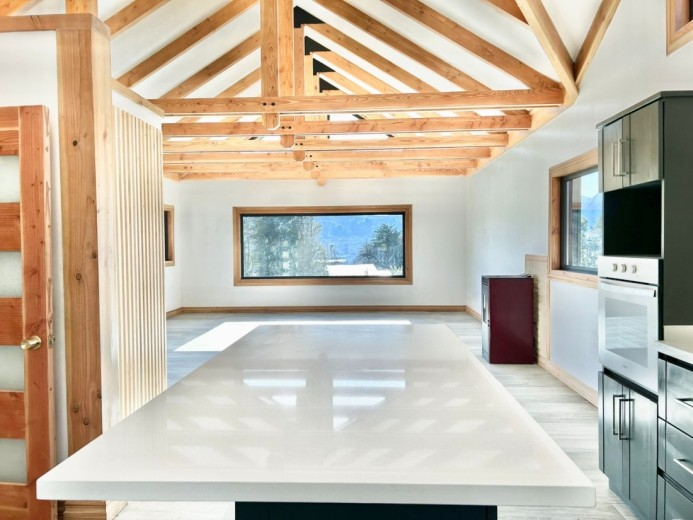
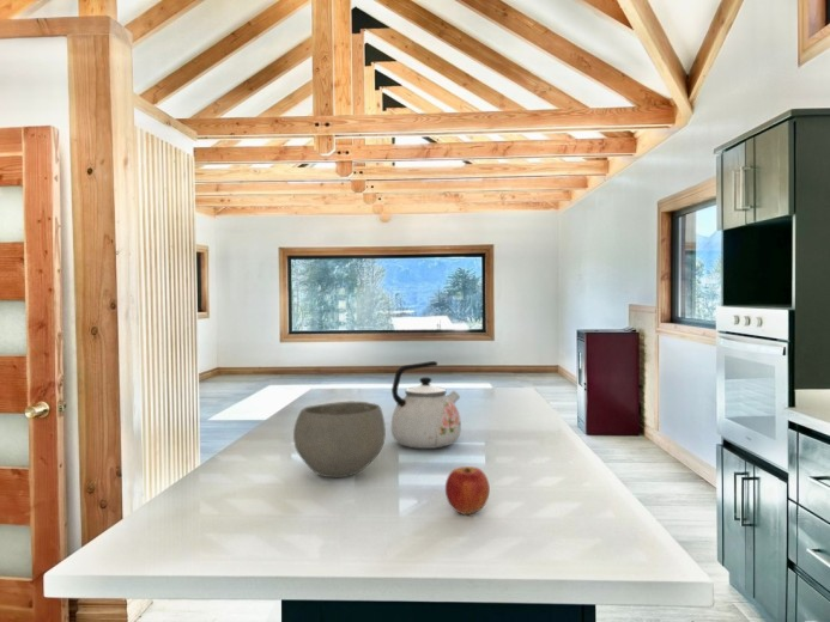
+ bowl [292,401,387,478]
+ kettle [390,360,462,450]
+ apple [444,465,491,516]
